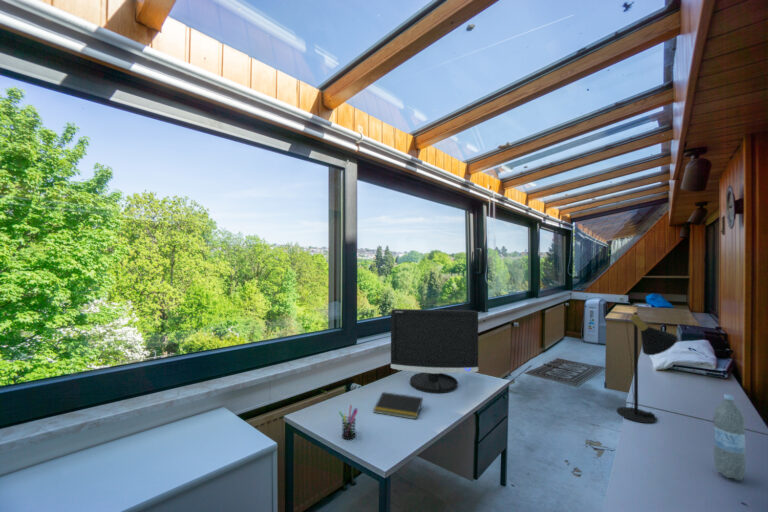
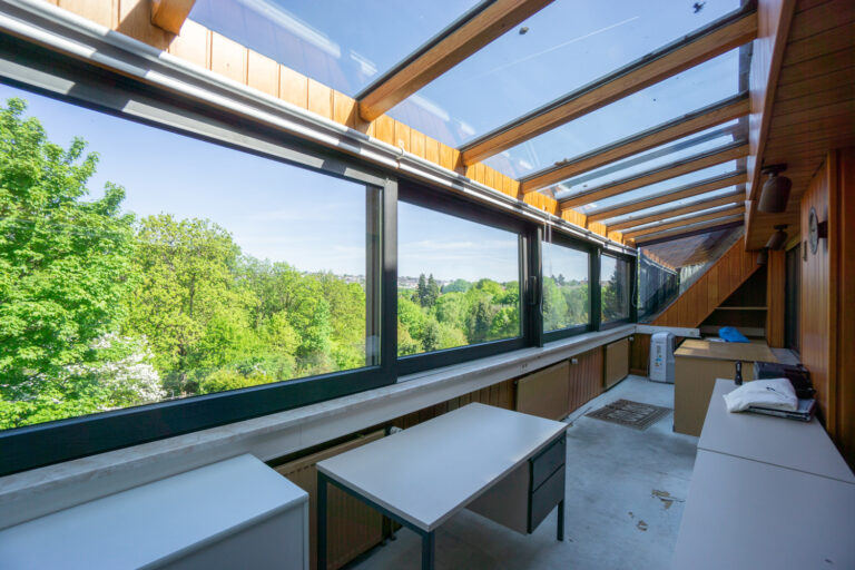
- monitor [390,308,479,394]
- water bottle [713,393,746,481]
- table lamp [616,311,678,424]
- notepad [372,391,424,420]
- pen holder [338,404,359,440]
